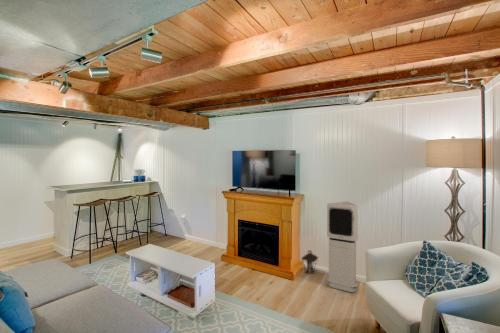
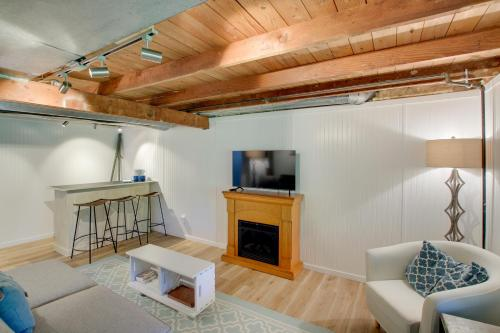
- lantern [300,249,319,275]
- air purifier [326,201,359,293]
